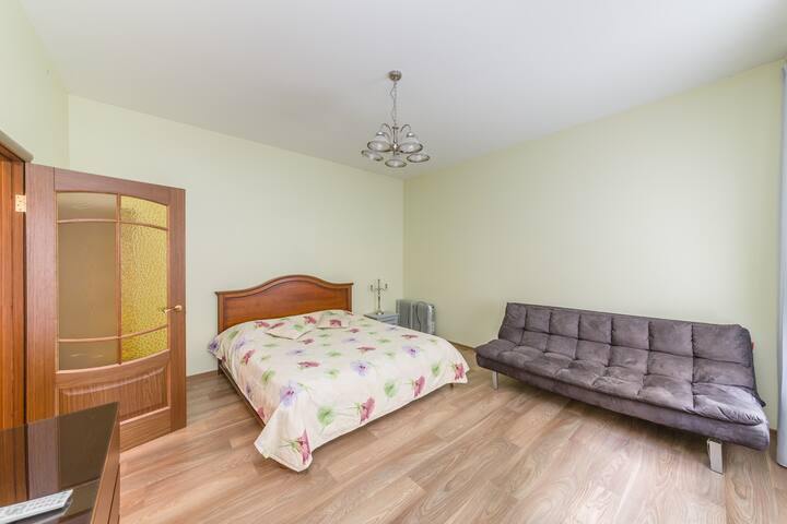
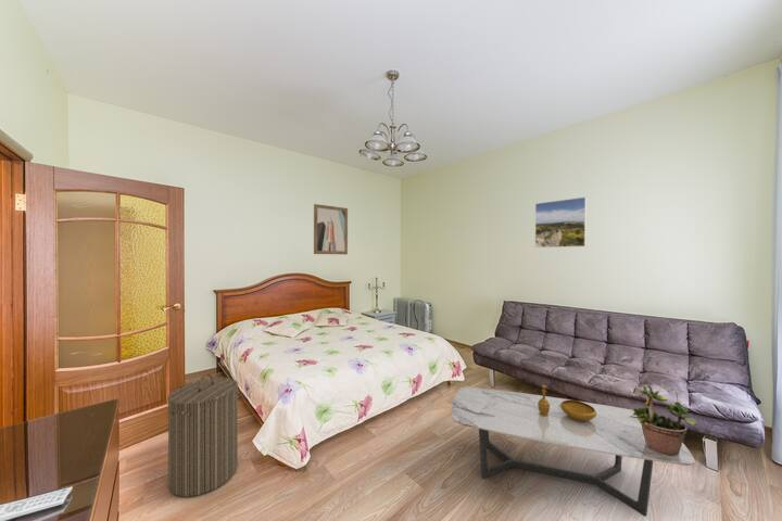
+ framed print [534,196,588,249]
+ coffee table [451,386,695,518]
+ potted plant [630,383,698,456]
+ laundry hamper [167,373,239,498]
+ decorative bowl [538,384,596,421]
+ wall art [313,203,349,255]
